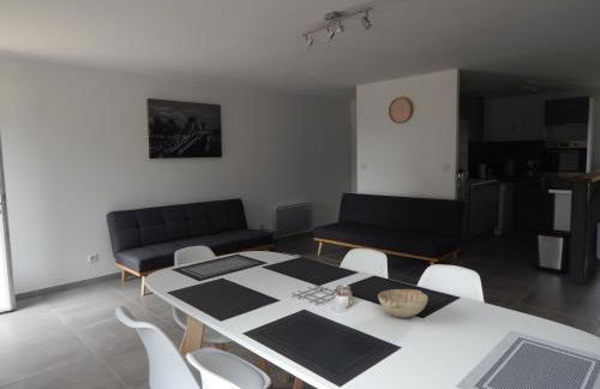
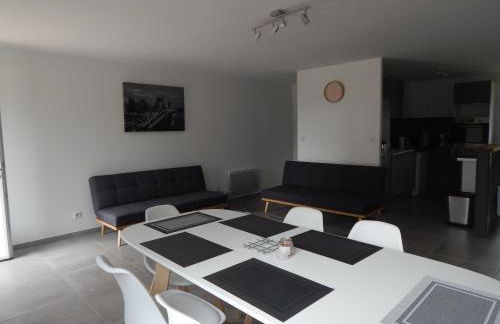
- decorative bowl [377,288,430,319]
